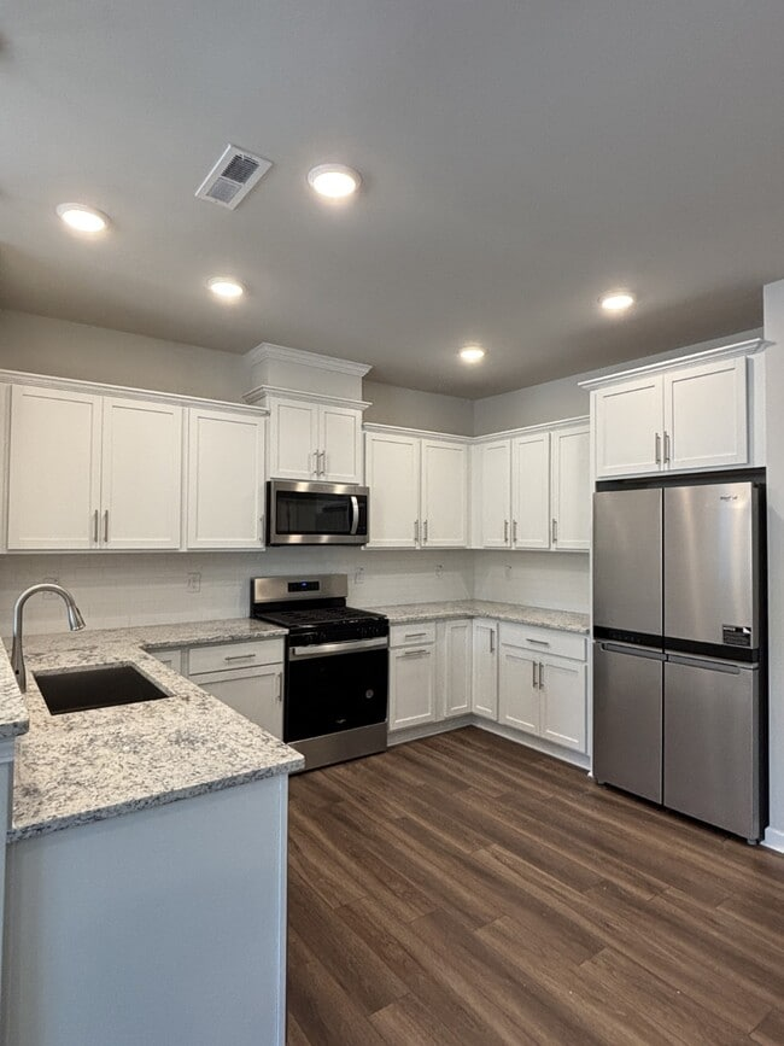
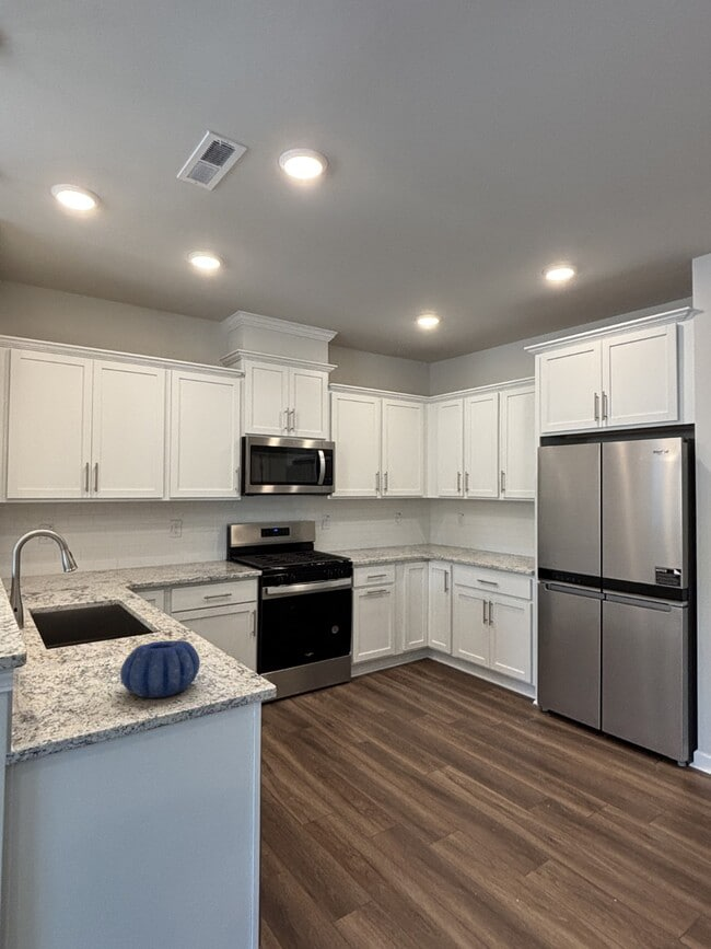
+ decorative bowl [119,639,201,699]
